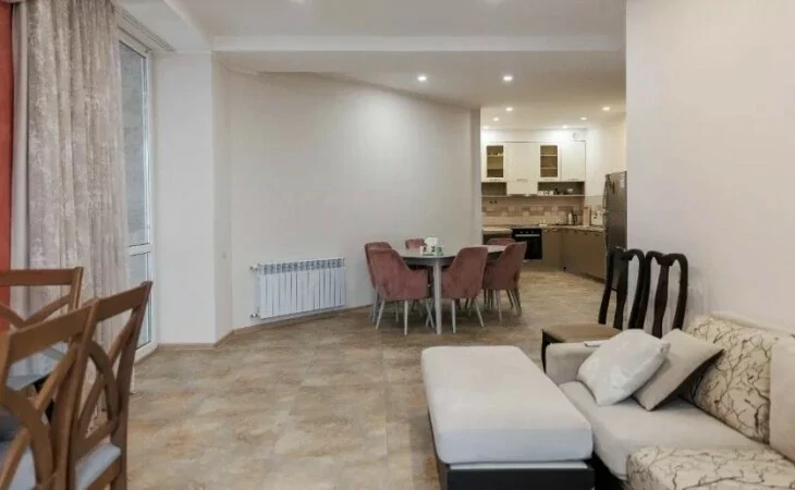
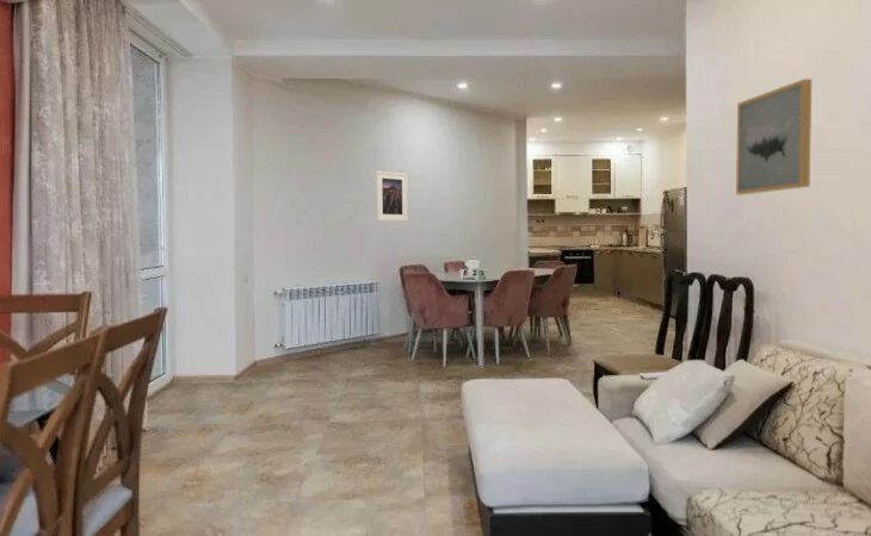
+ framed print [375,170,408,223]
+ wall art [735,77,813,195]
